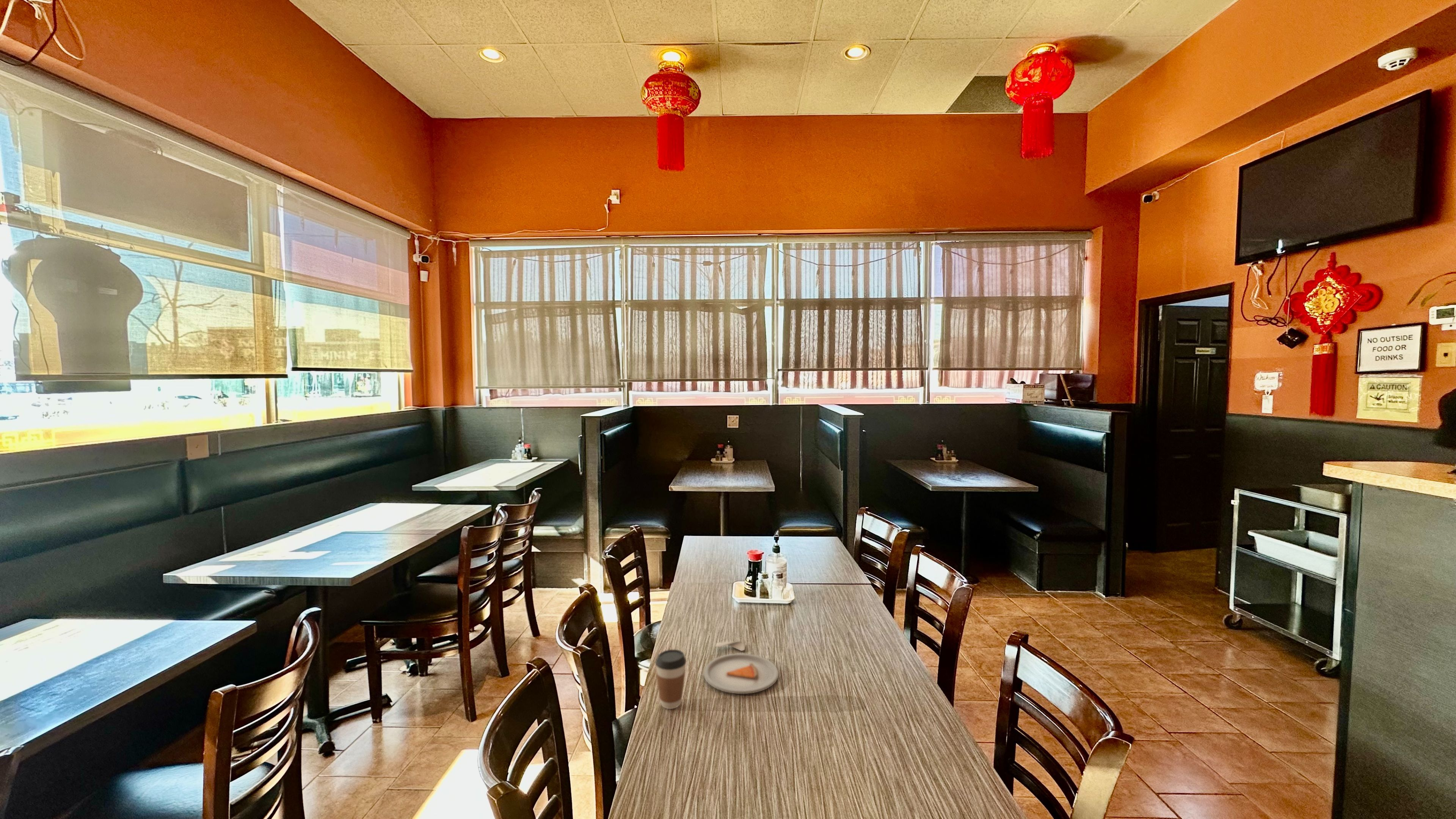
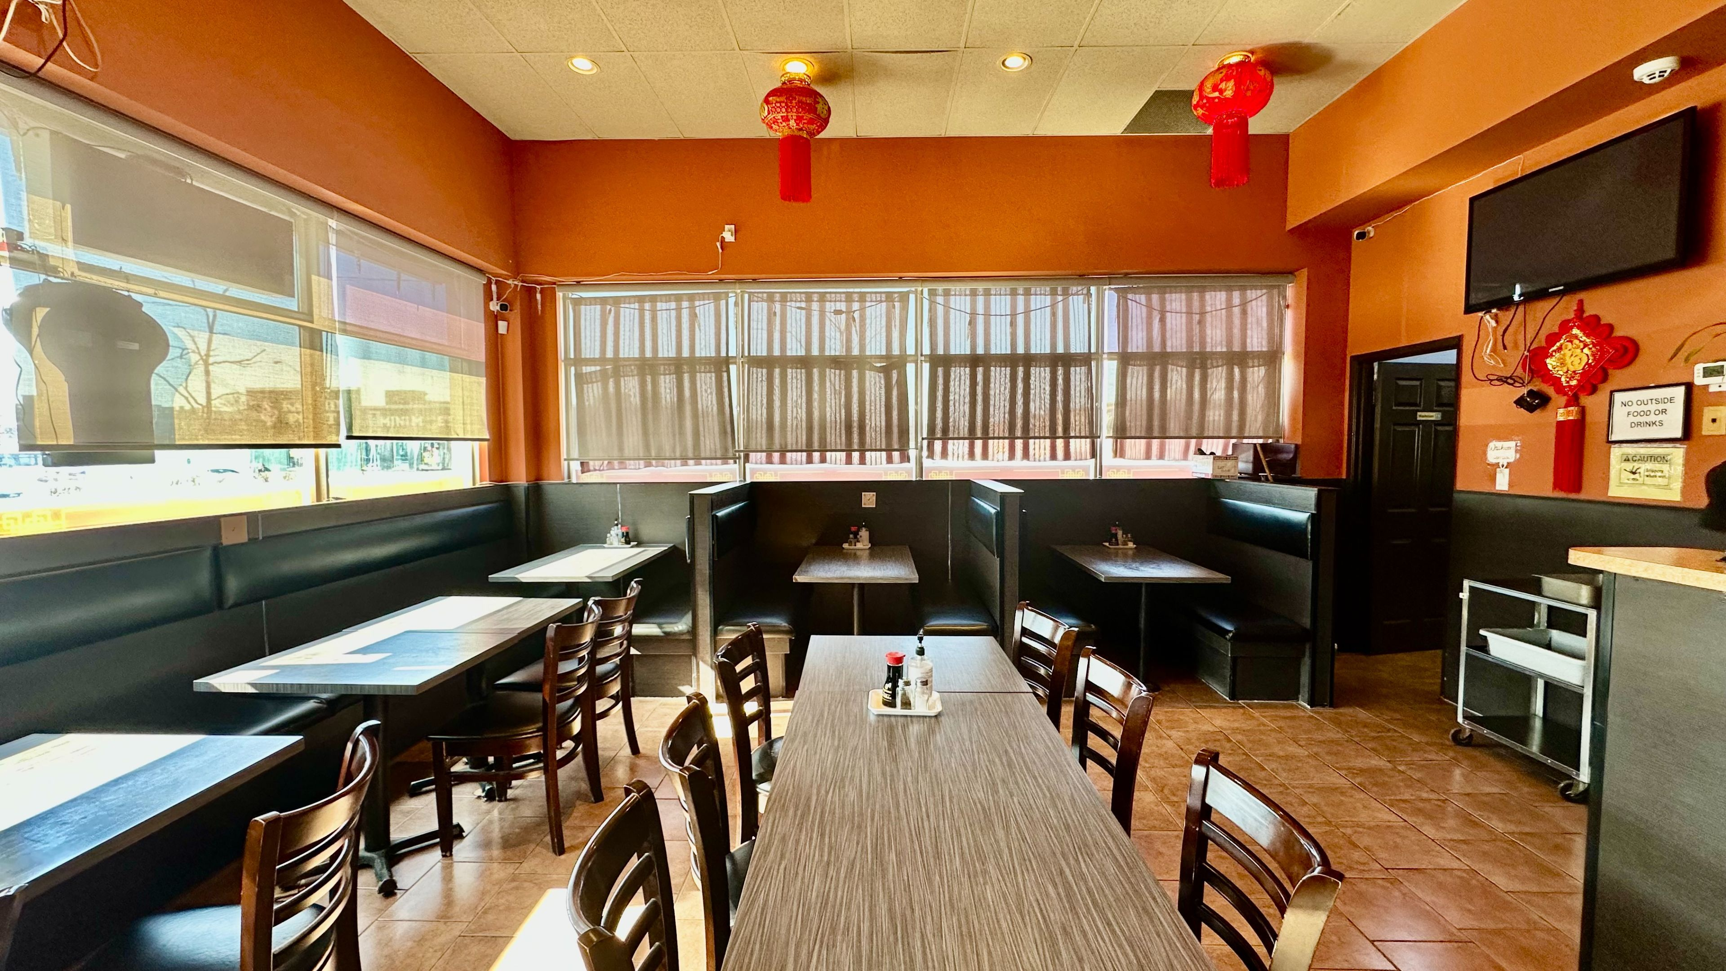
- dinner plate [703,641,779,694]
- coffee cup [655,649,687,709]
